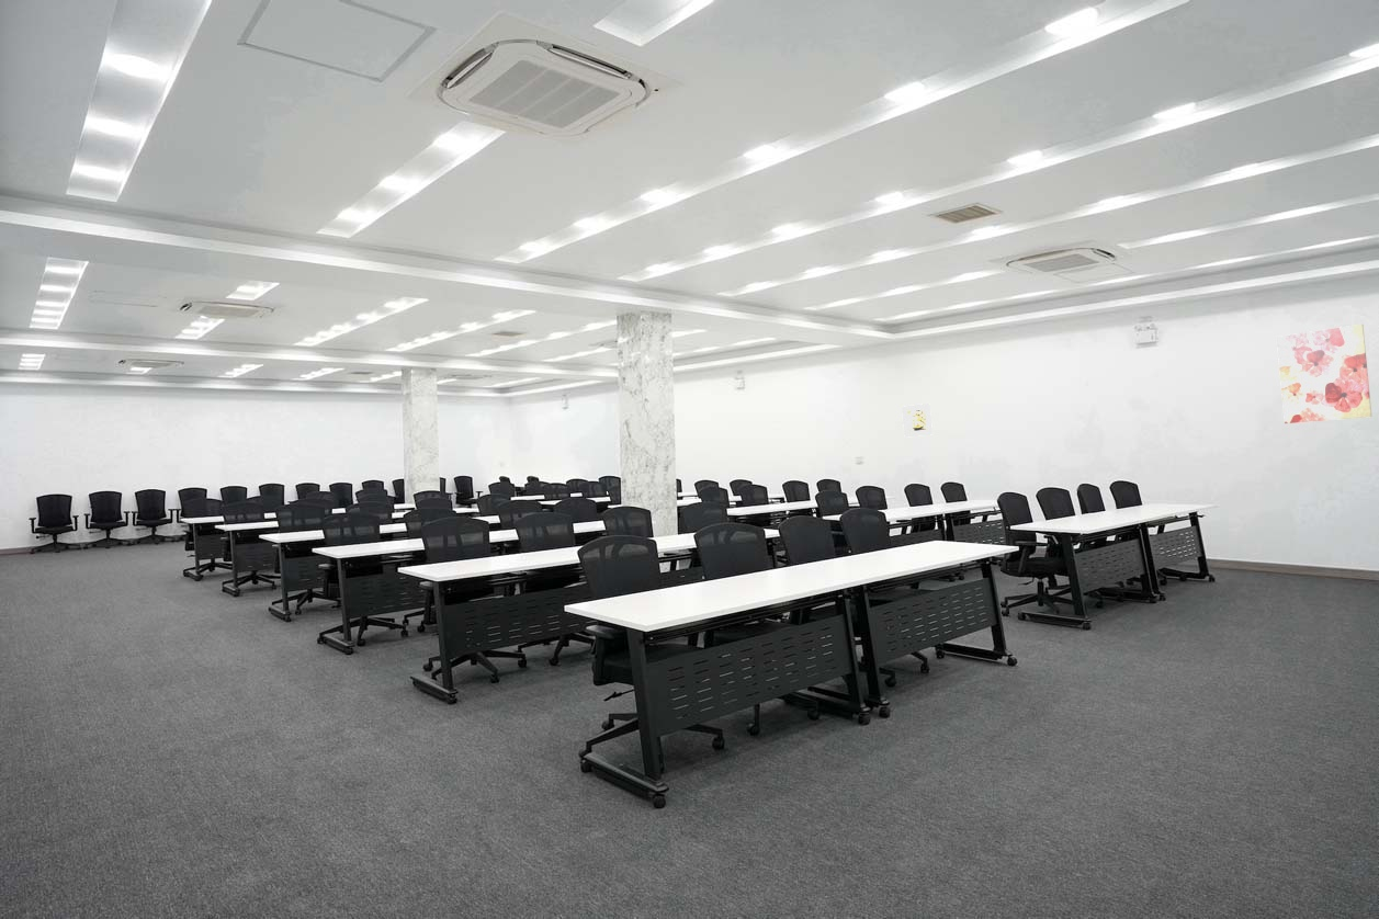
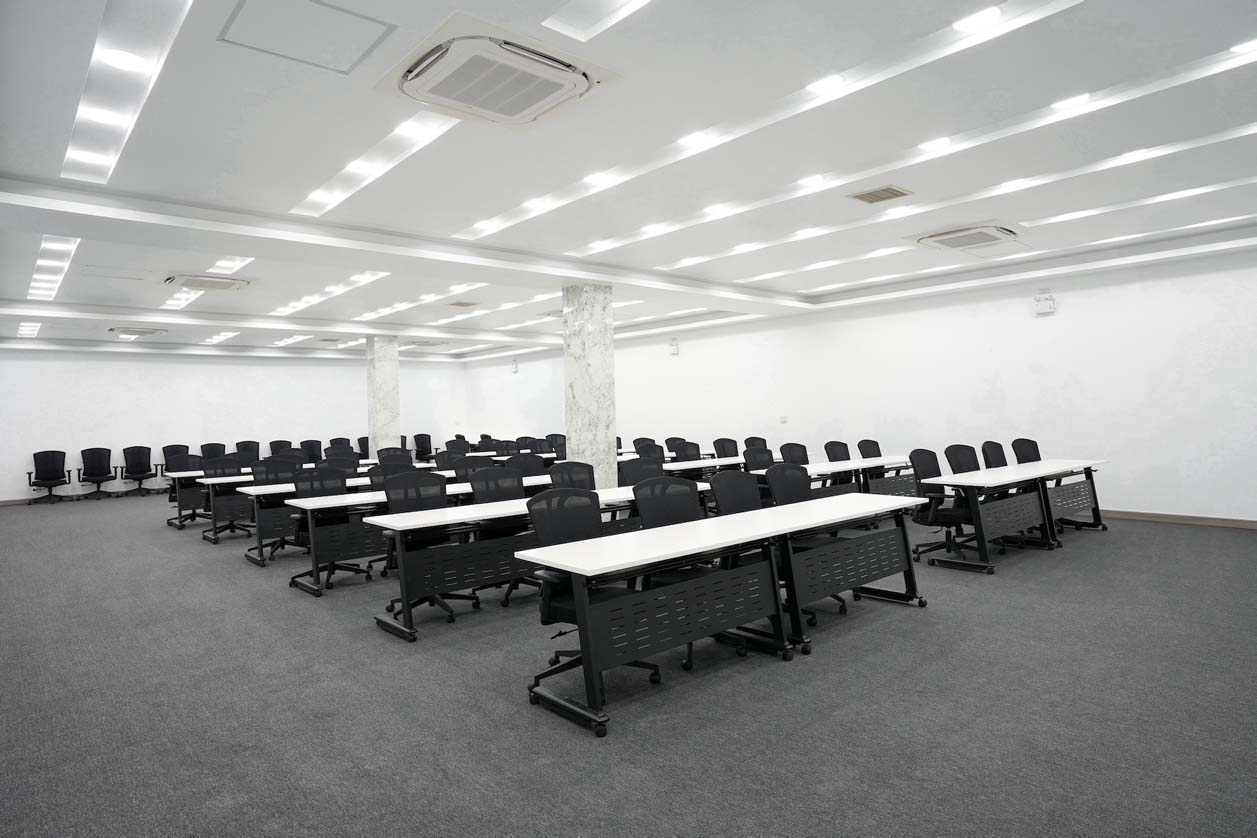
- wall art [1276,324,1372,424]
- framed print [901,402,934,439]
